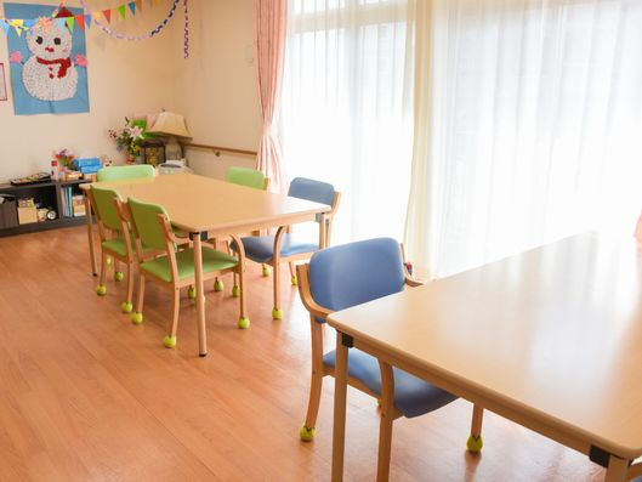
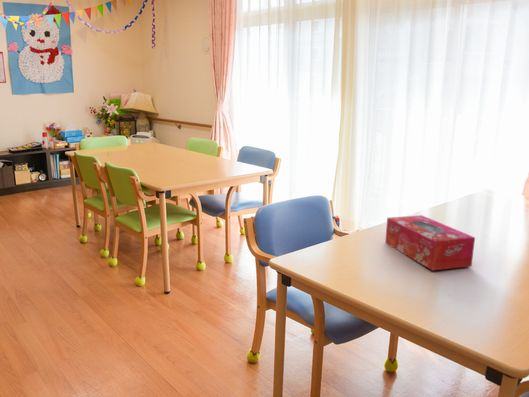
+ tissue box [384,214,476,271]
